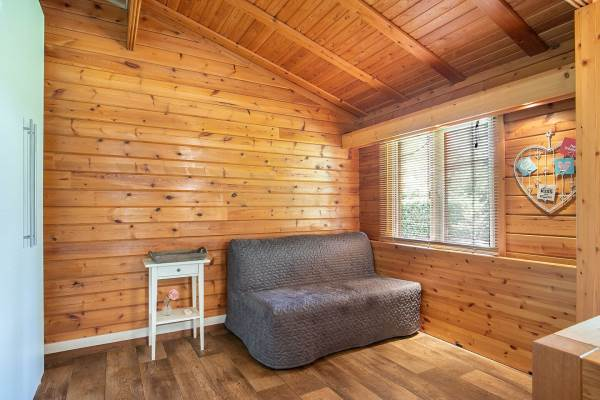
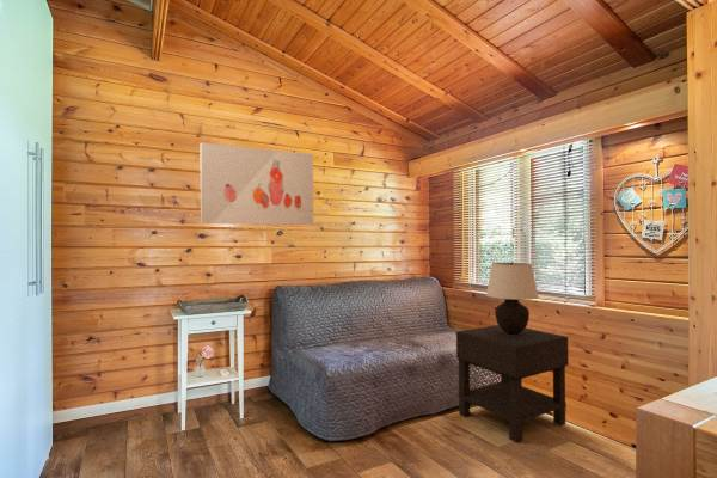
+ table lamp [485,262,540,335]
+ nightstand [455,324,570,445]
+ wall art [200,141,314,226]
